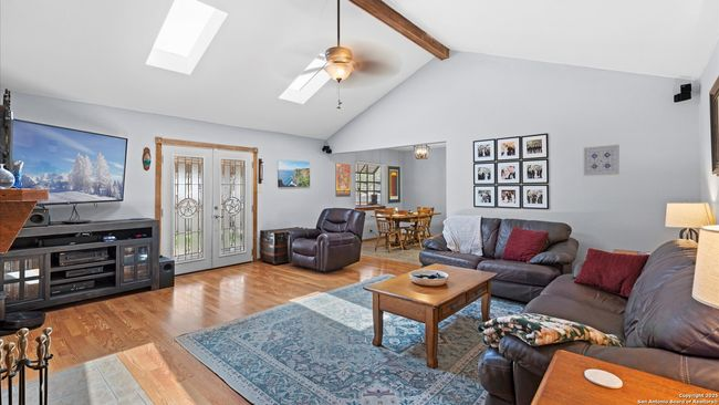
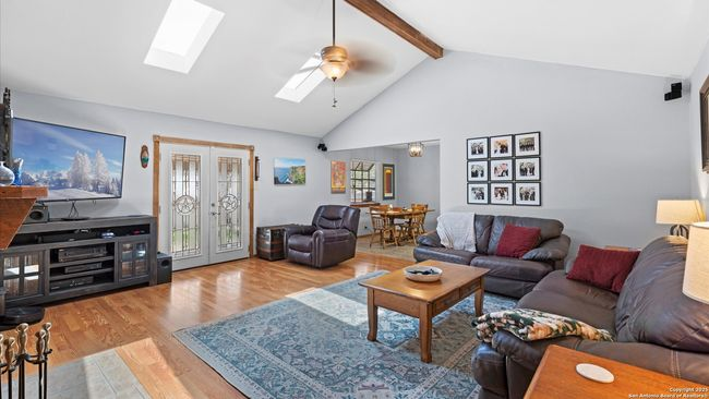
- wall art [583,144,621,177]
